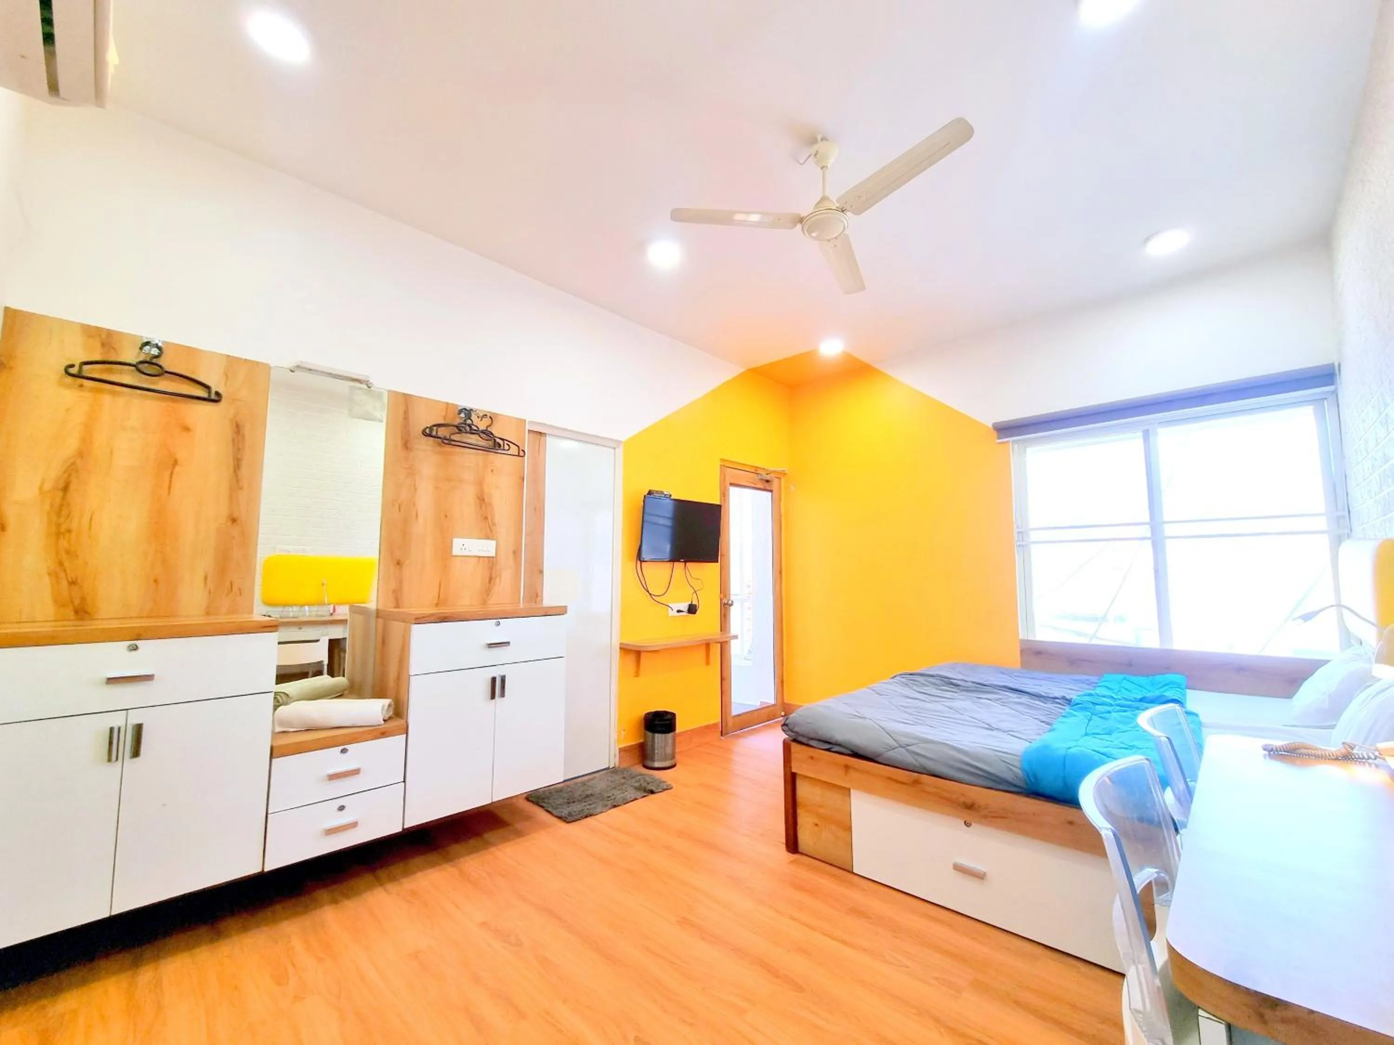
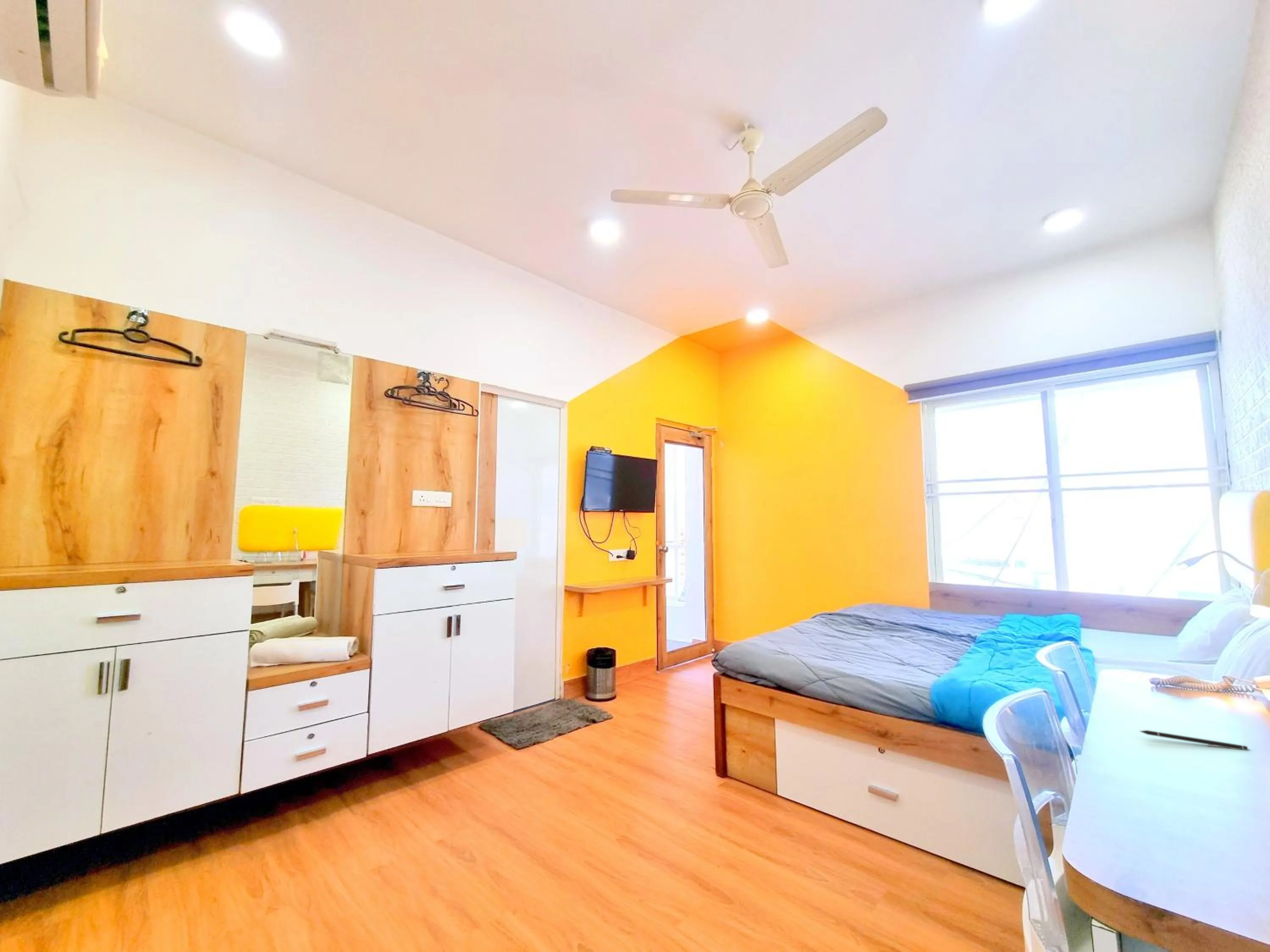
+ pen [1139,730,1248,751]
